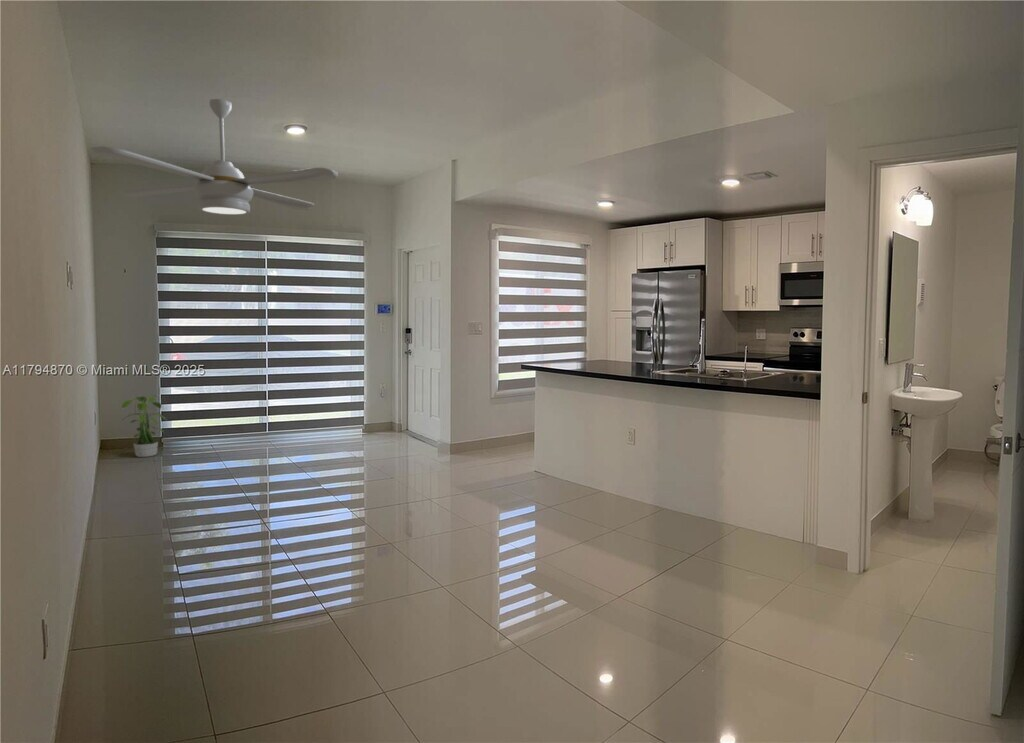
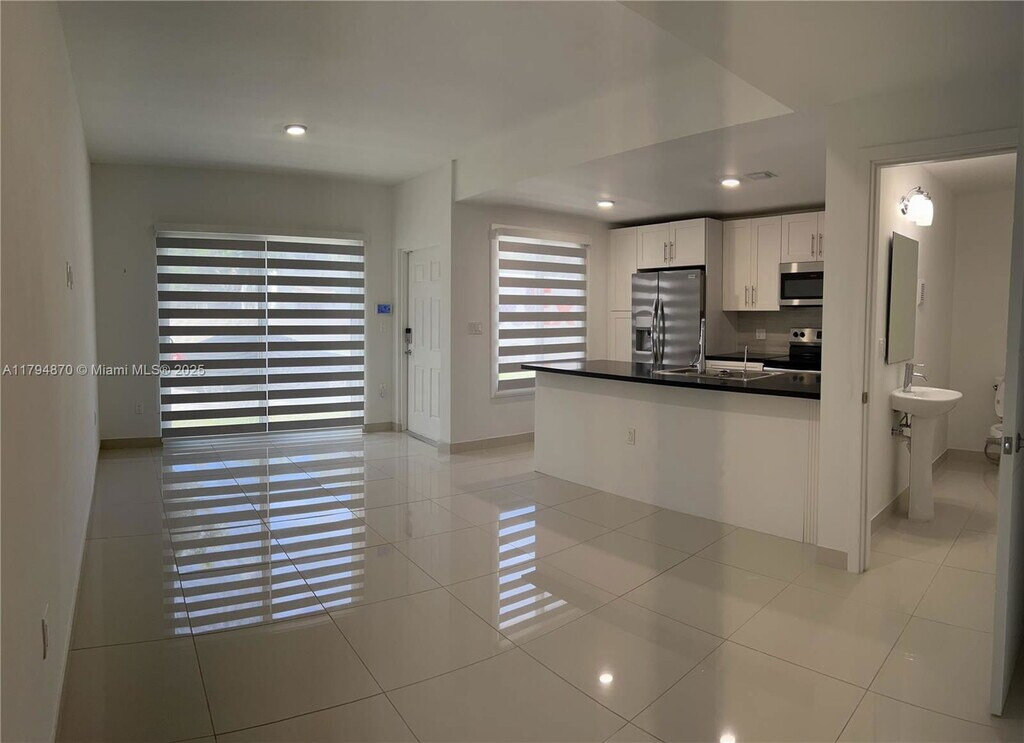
- potted plant [120,393,168,458]
- ceiling fan [89,98,339,216]
